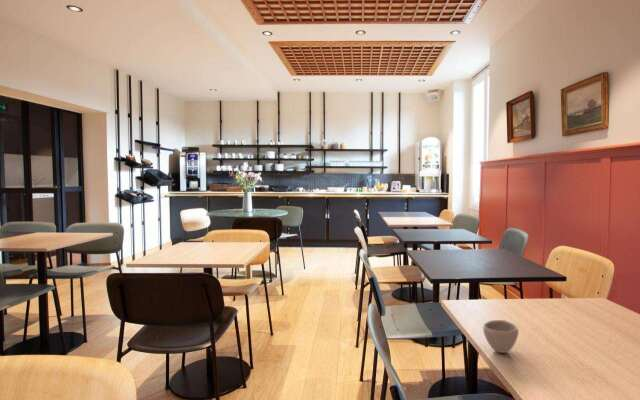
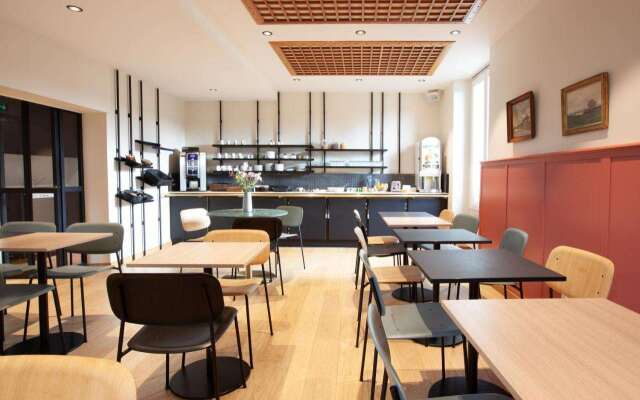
- cup [482,319,519,354]
